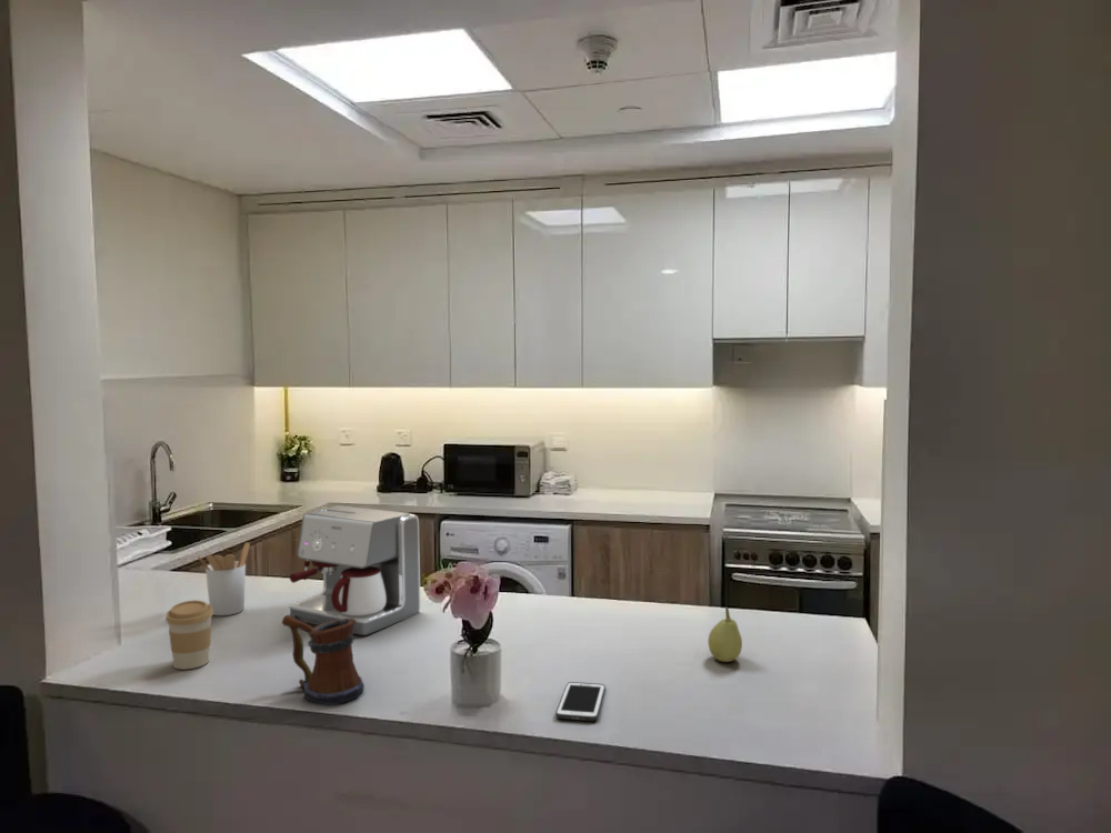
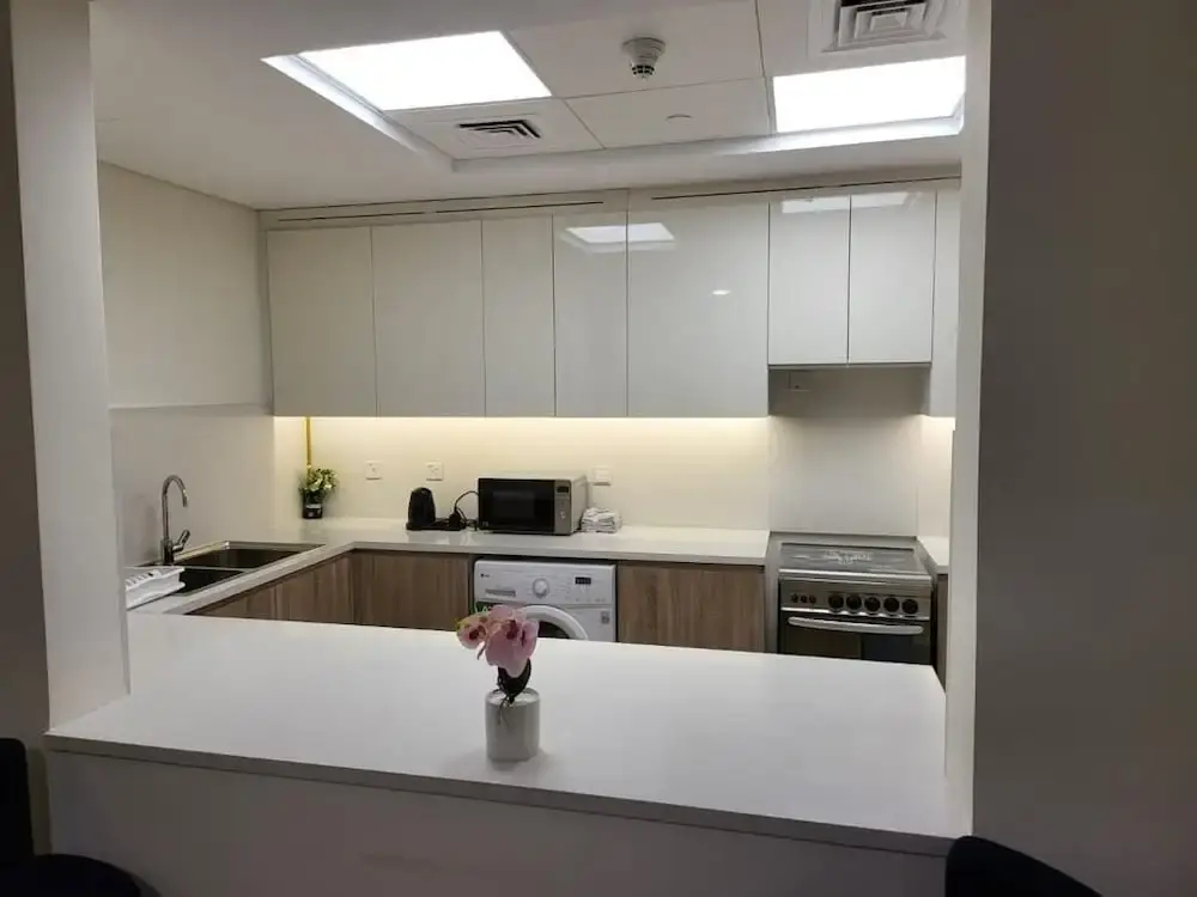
- coffee cup [164,599,213,671]
- utensil holder [196,542,251,616]
- mug [281,614,366,706]
- cell phone [556,681,607,722]
- fruit [707,606,743,663]
- coffee maker [289,504,421,636]
